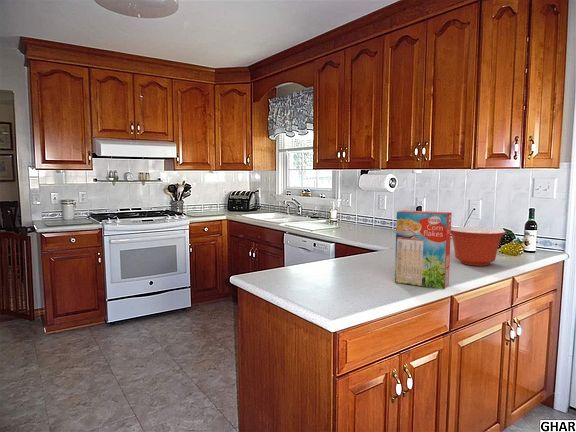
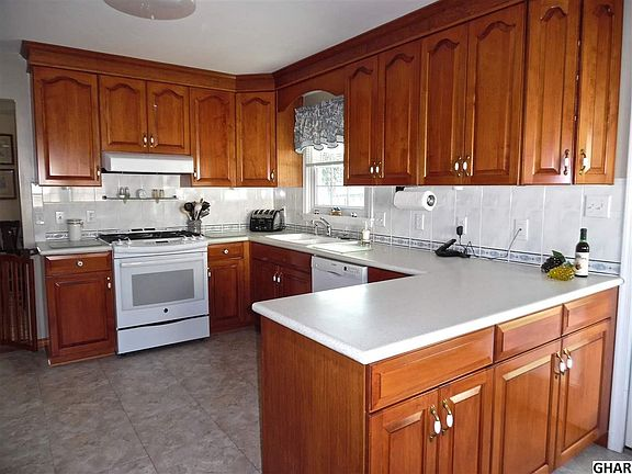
- mixing bowl [451,226,507,267]
- cereal box [394,209,453,290]
